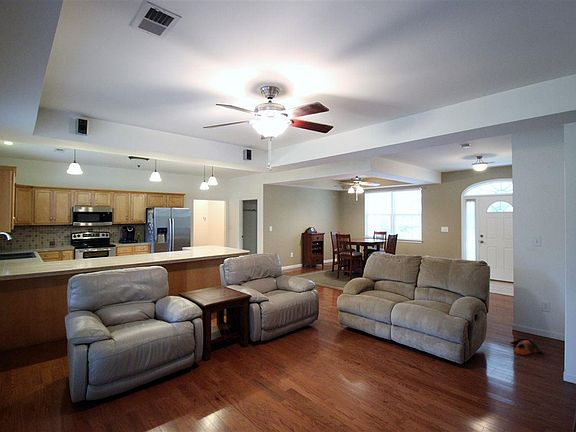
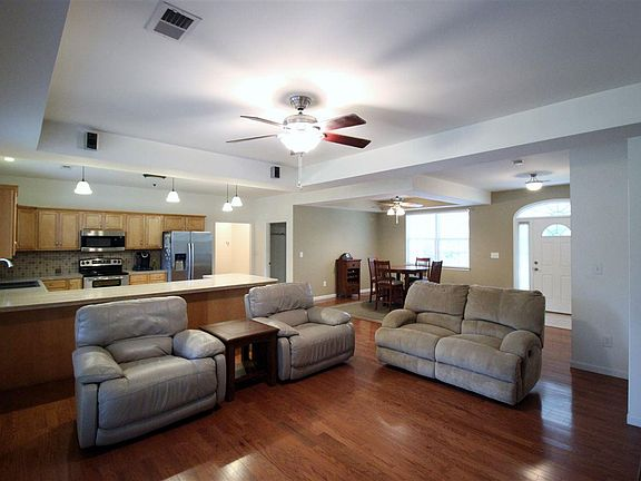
- bag [509,337,543,356]
